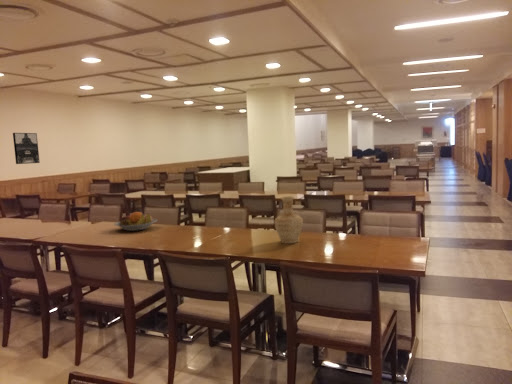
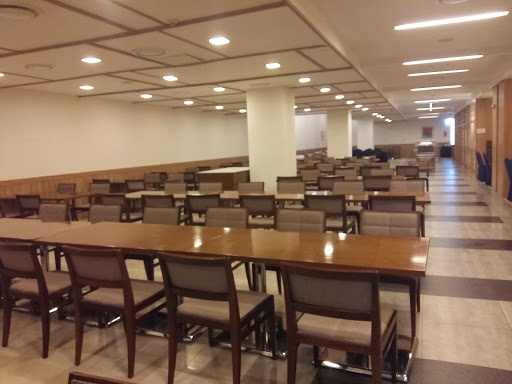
- wall art [12,132,40,165]
- vase [273,195,304,244]
- fruit bowl [113,211,158,232]
